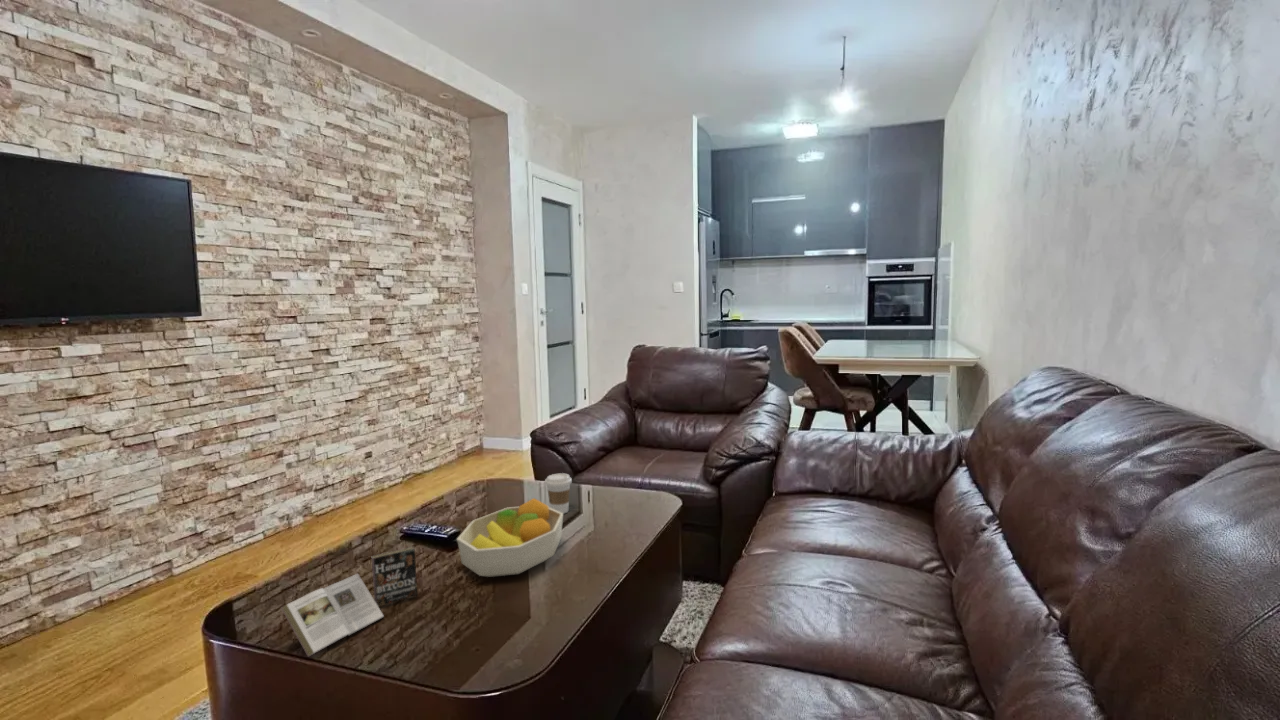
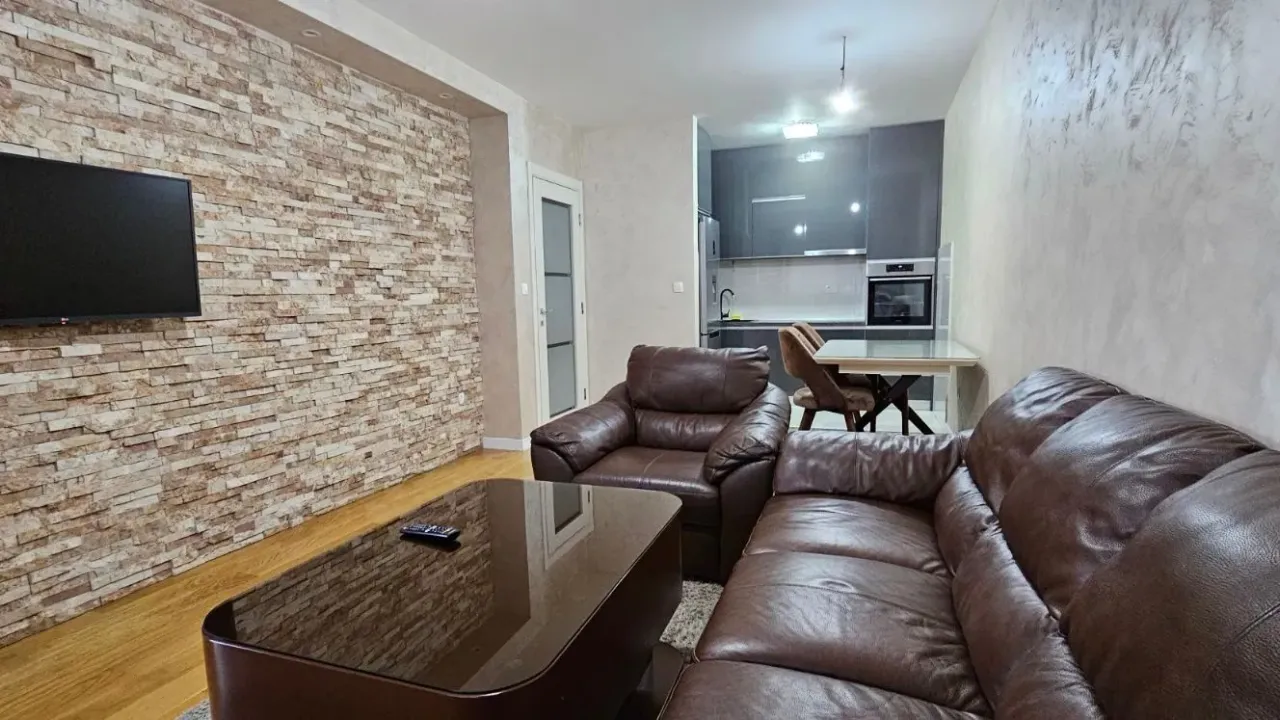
- coffee cup [544,472,573,515]
- paperback book [280,546,419,658]
- fruit bowl [456,497,564,578]
